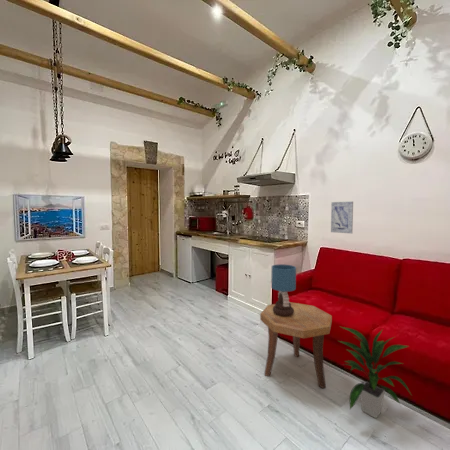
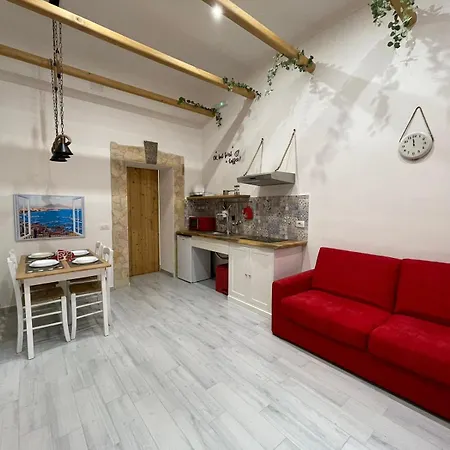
- wall art [330,200,354,235]
- indoor plant [338,326,412,419]
- side table [259,301,333,389]
- table lamp [270,263,297,316]
